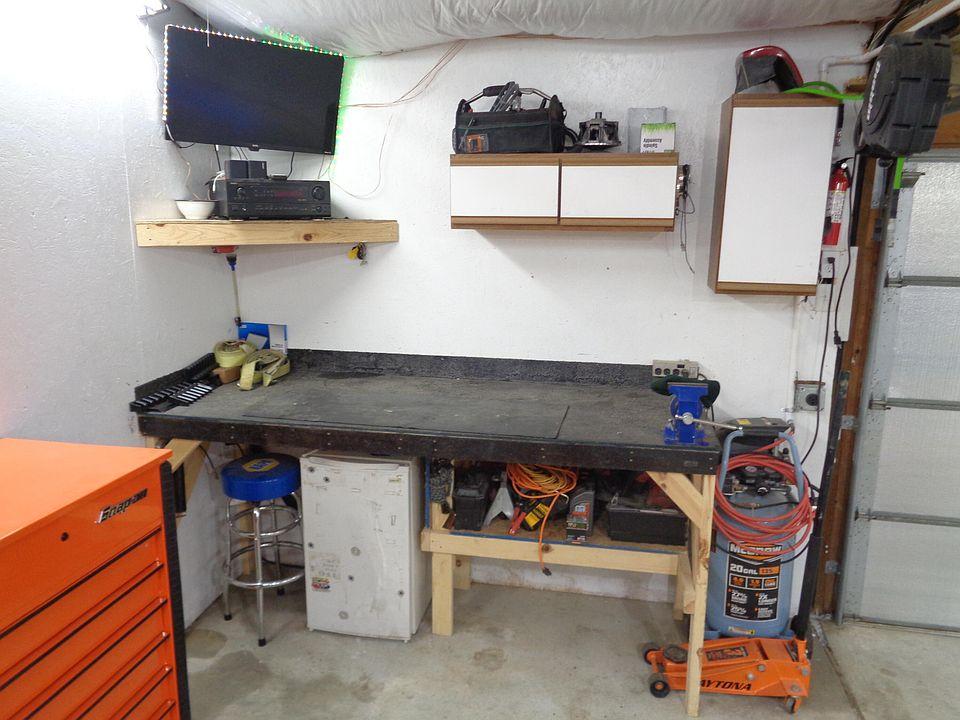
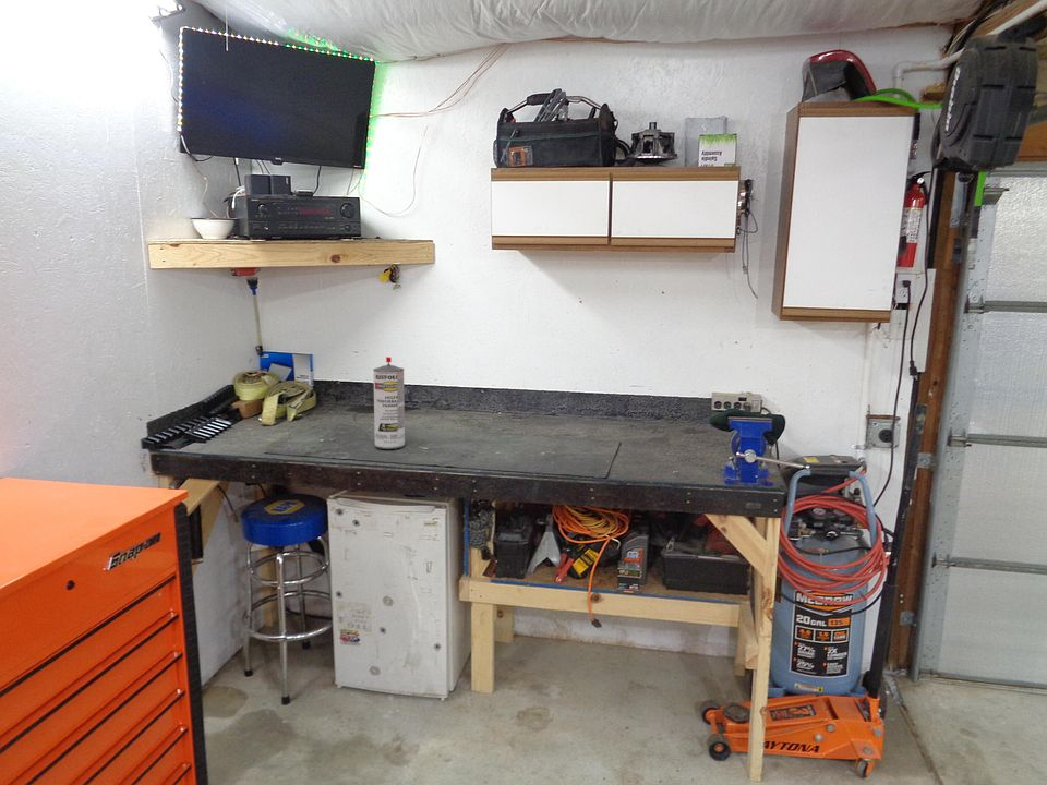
+ spray can [372,355,406,450]
